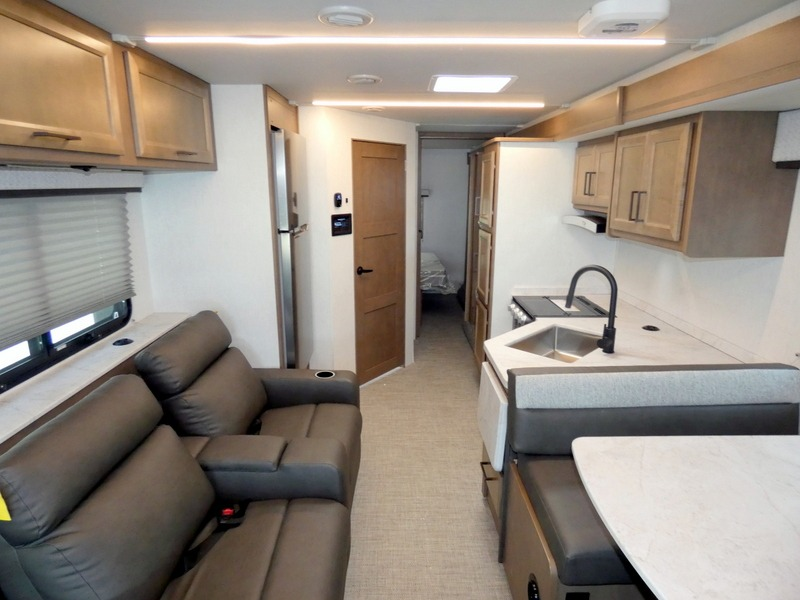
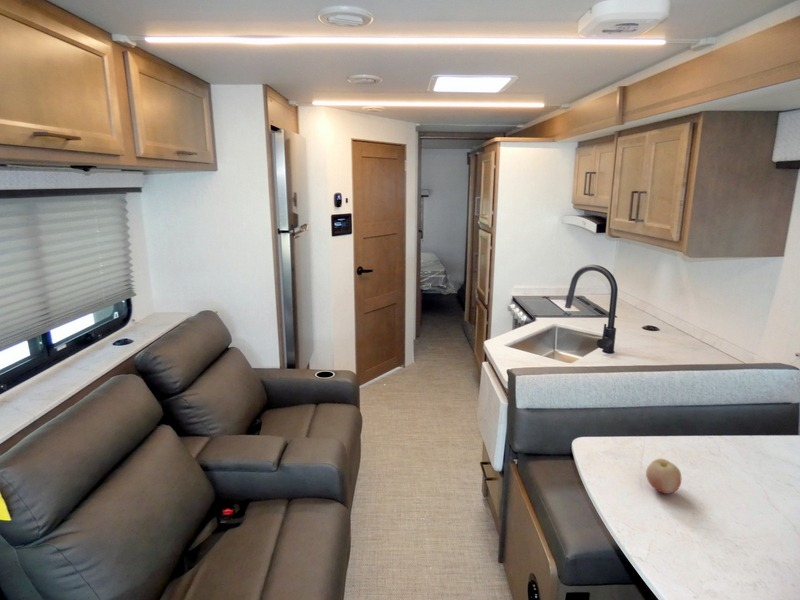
+ fruit [645,458,682,495]
